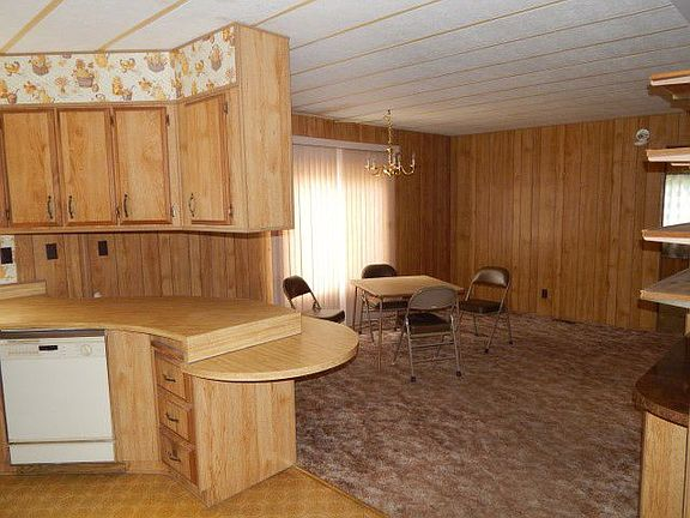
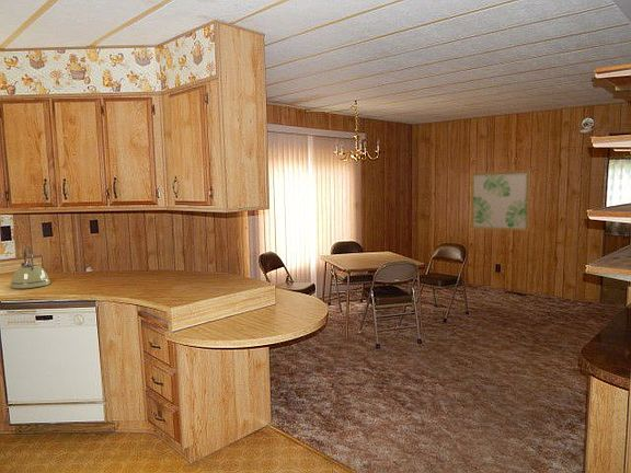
+ kettle [9,245,51,290]
+ wall art [470,170,531,232]
